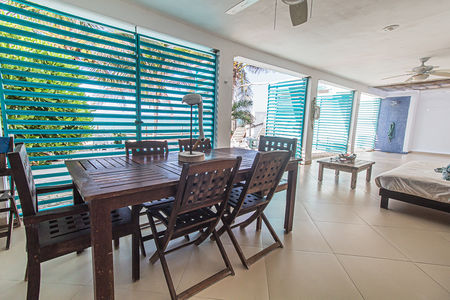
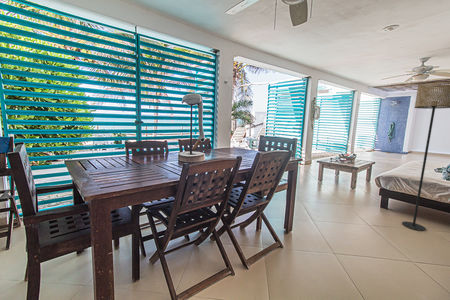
+ floor lamp [401,80,450,232]
